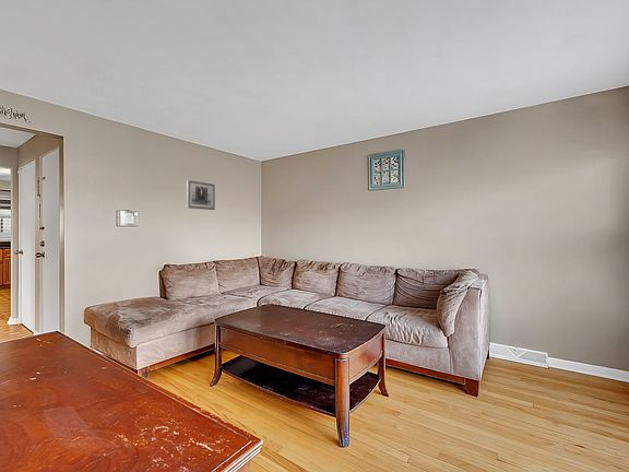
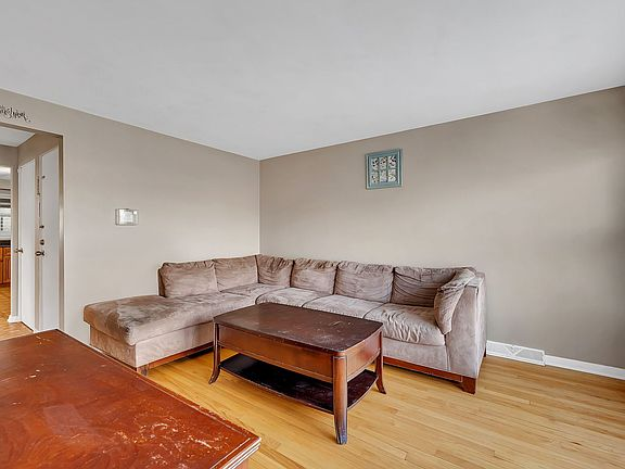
- wall art [186,179,216,211]
